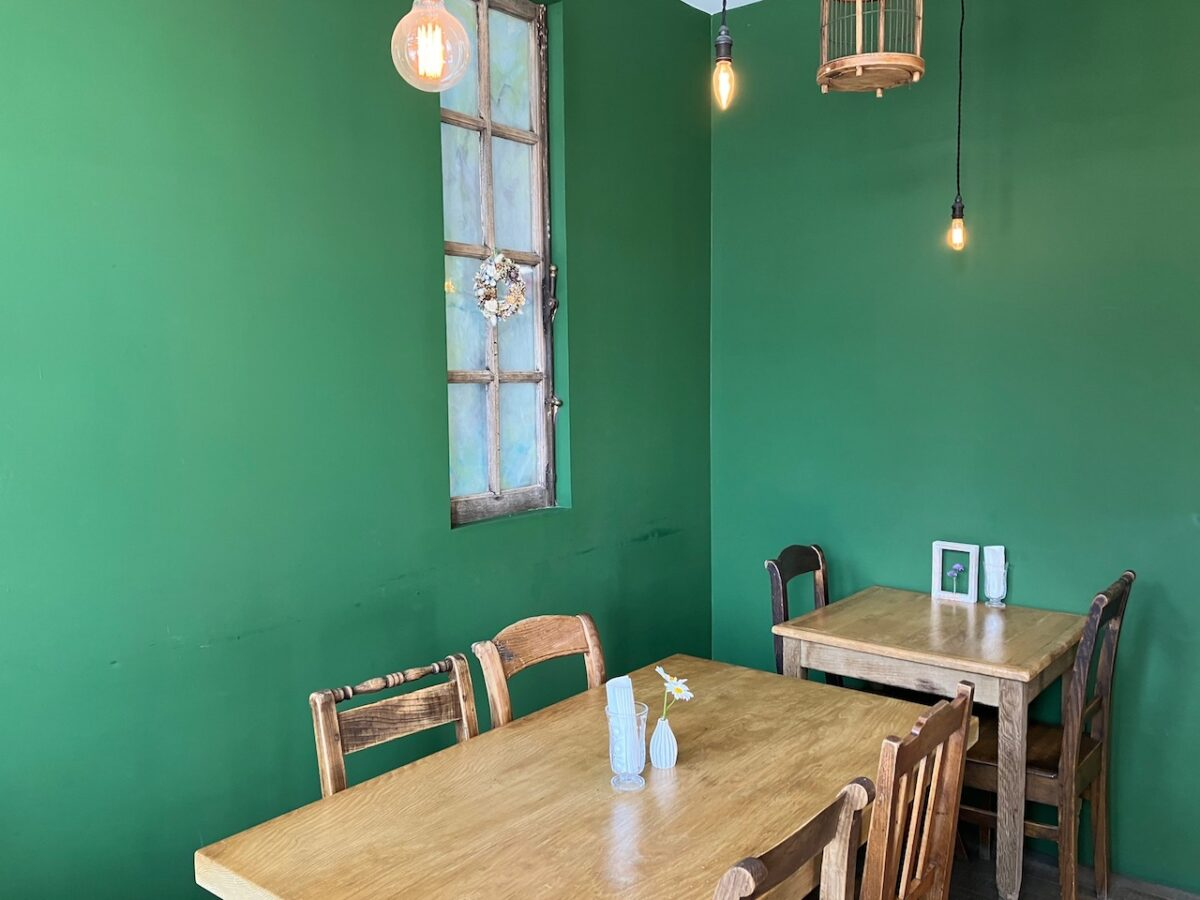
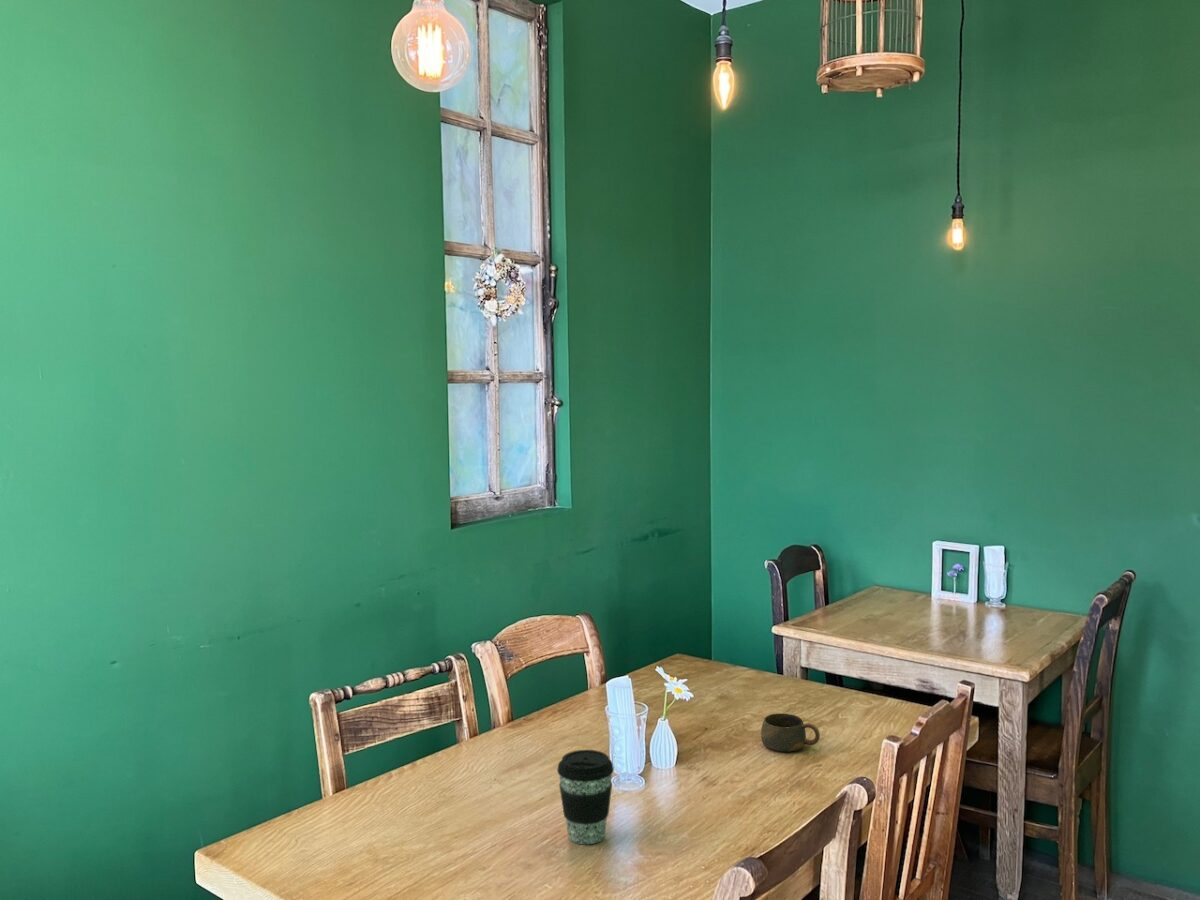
+ coffee cup [556,749,615,845]
+ cup [760,712,821,753]
